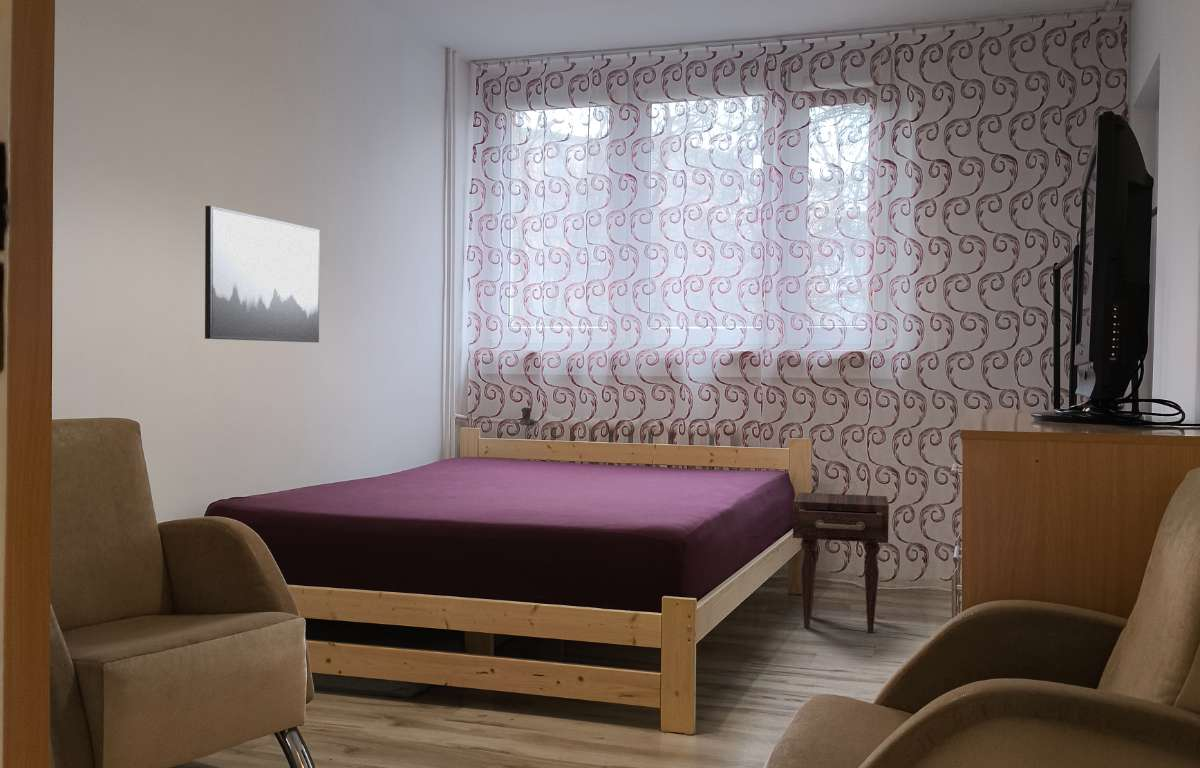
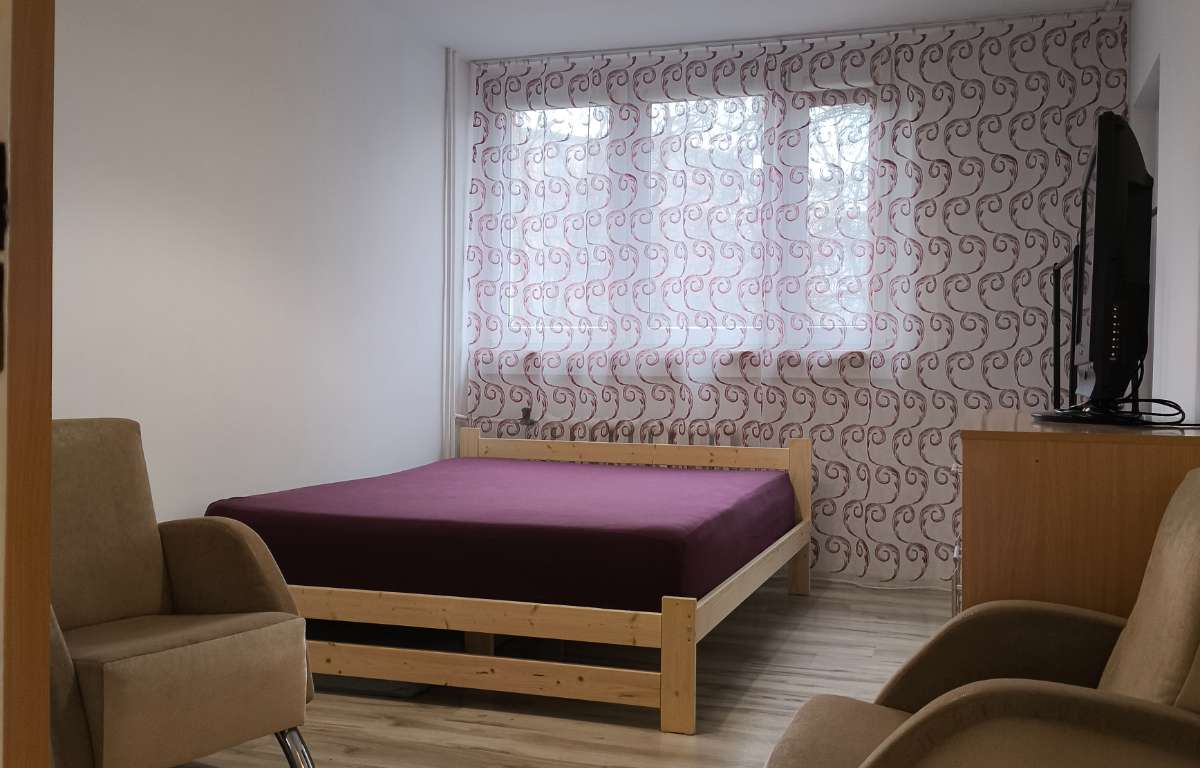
- nightstand [792,491,890,634]
- wall art [204,205,321,343]
